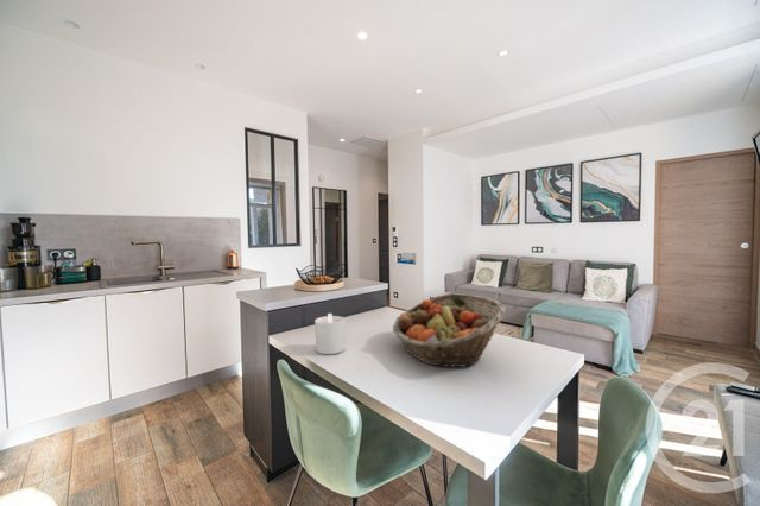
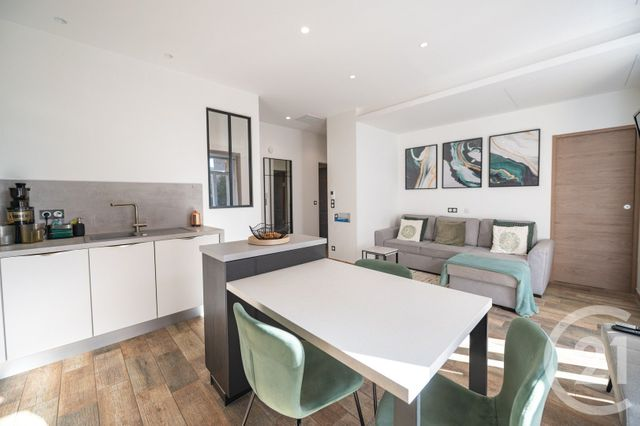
- candle [314,312,347,355]
- fruit basket [392,292,507,368]
